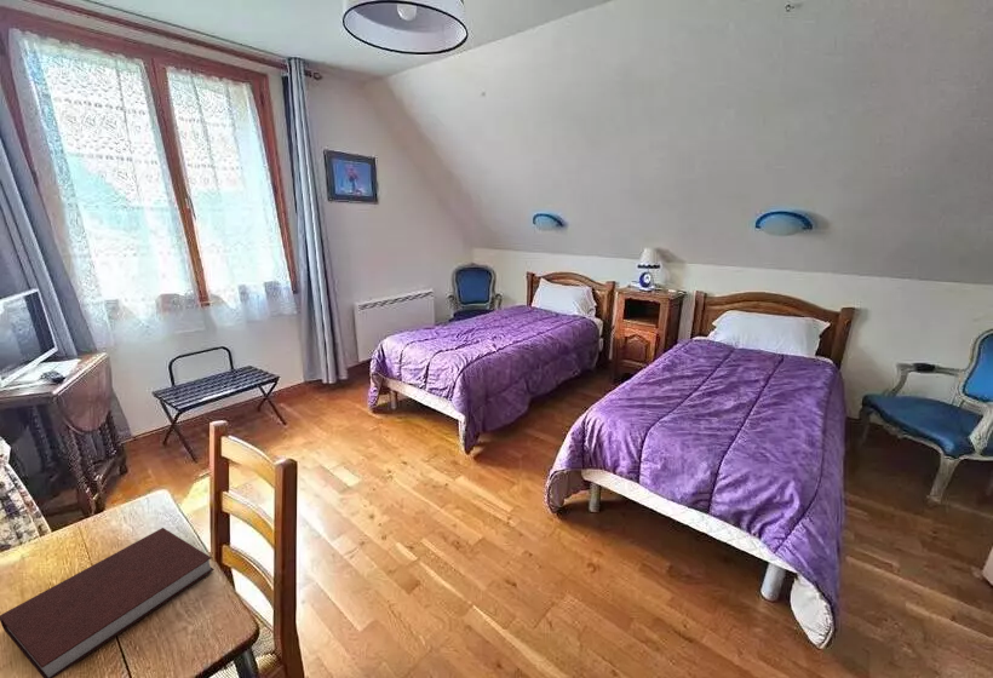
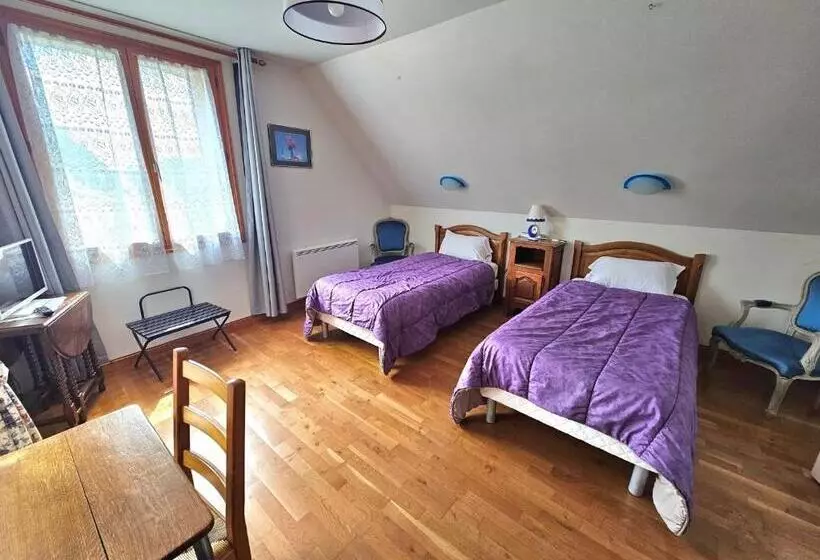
- notebook [0,527,216,678]
